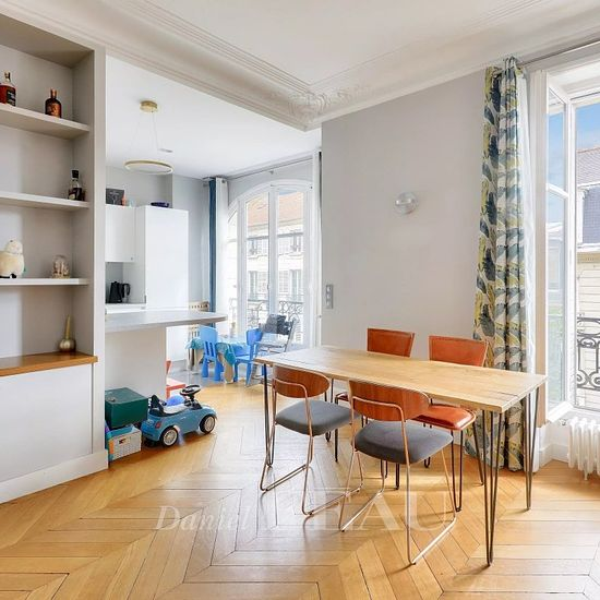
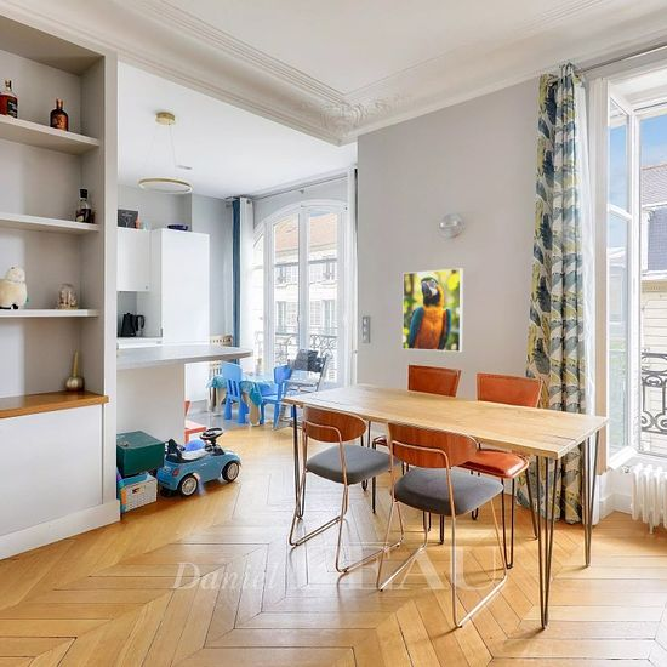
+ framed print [401,267,464,353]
